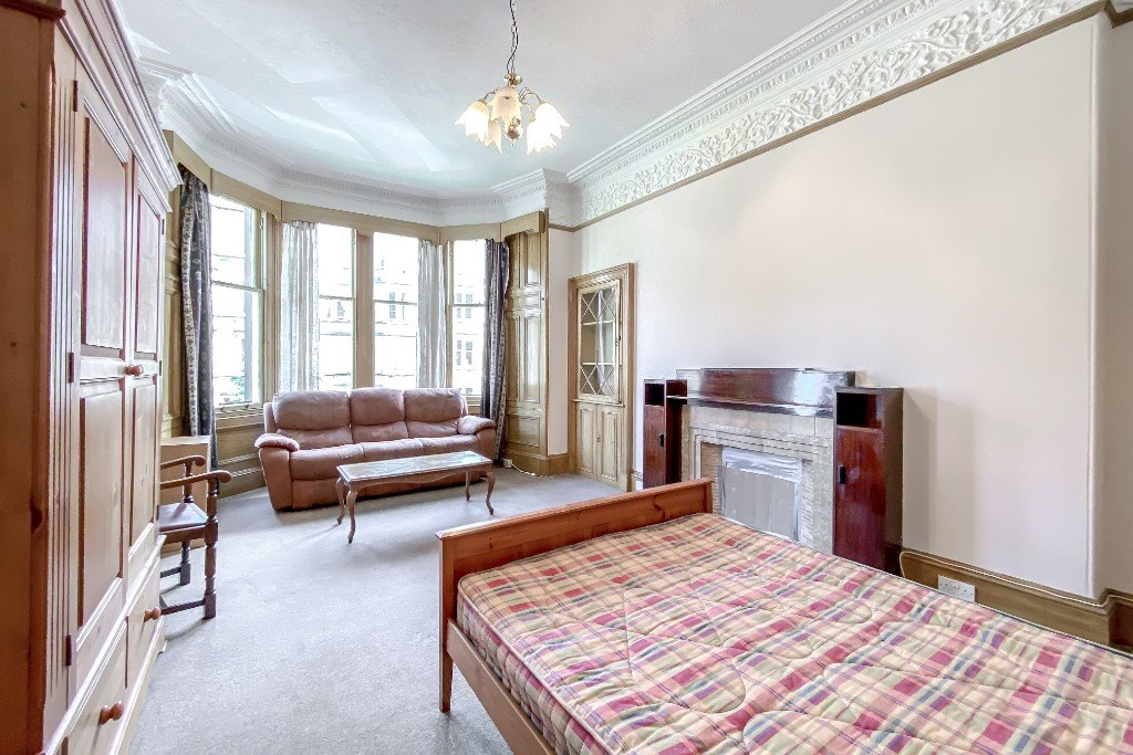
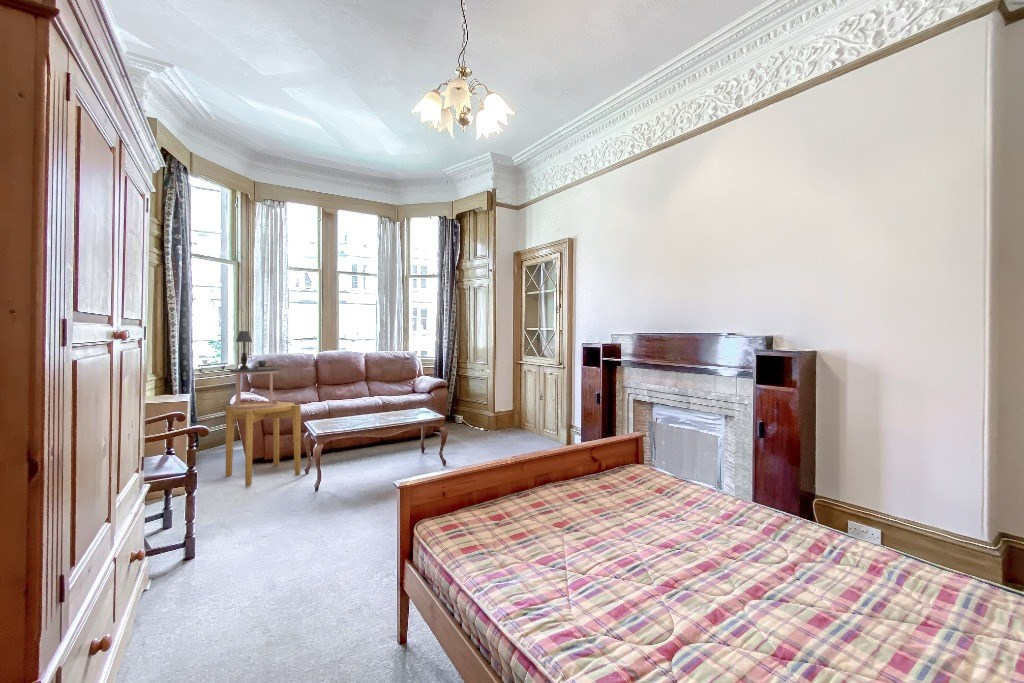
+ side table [229,330,280,409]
+ side table [225,400,302,487]
